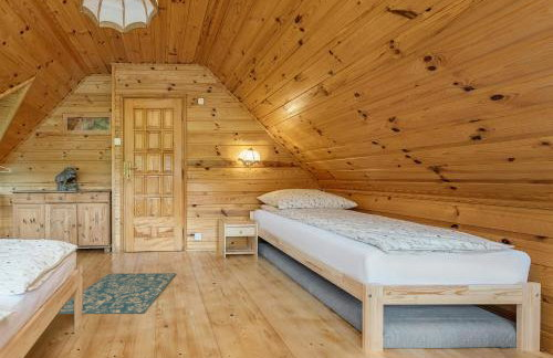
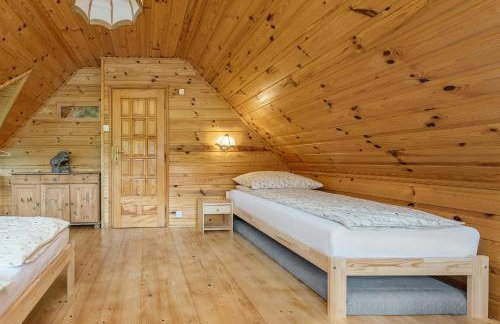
- rug [58,272,177,315]
